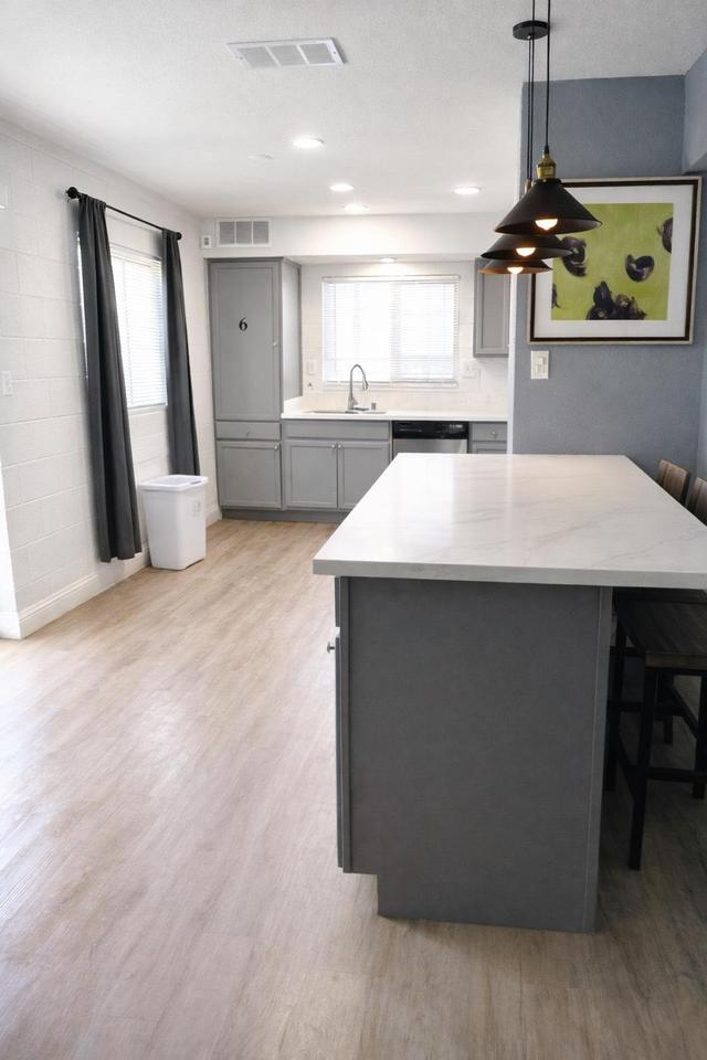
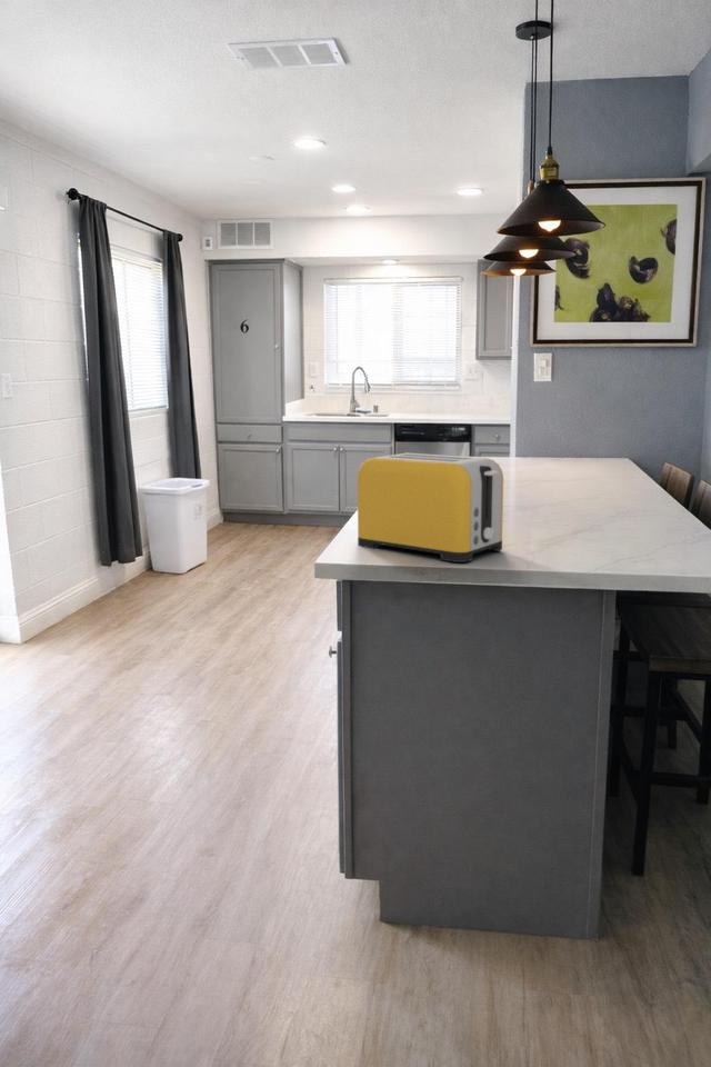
+ toaster [357,452,504,564]
